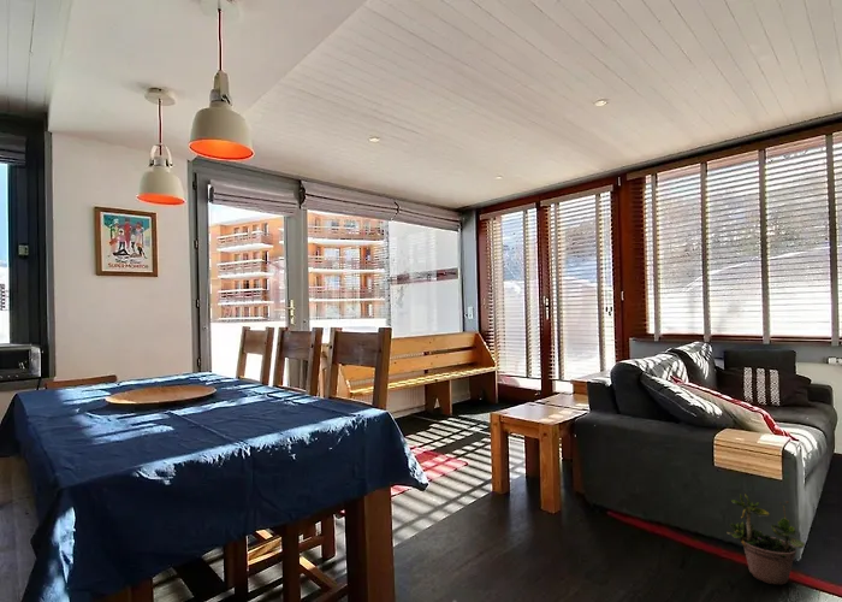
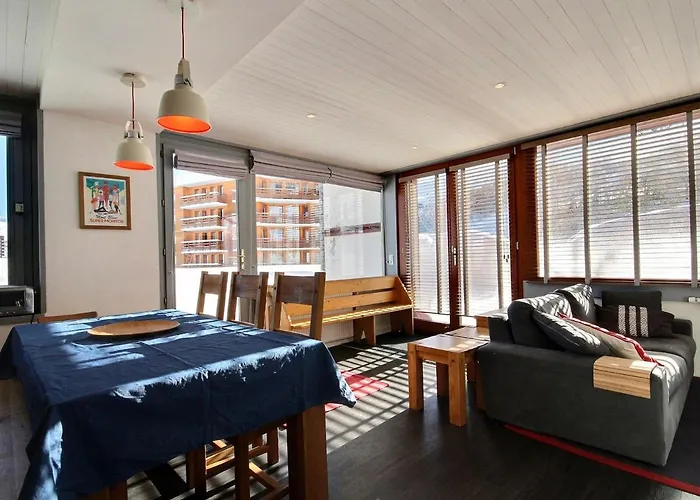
- potted plant [725,485,806,586]
